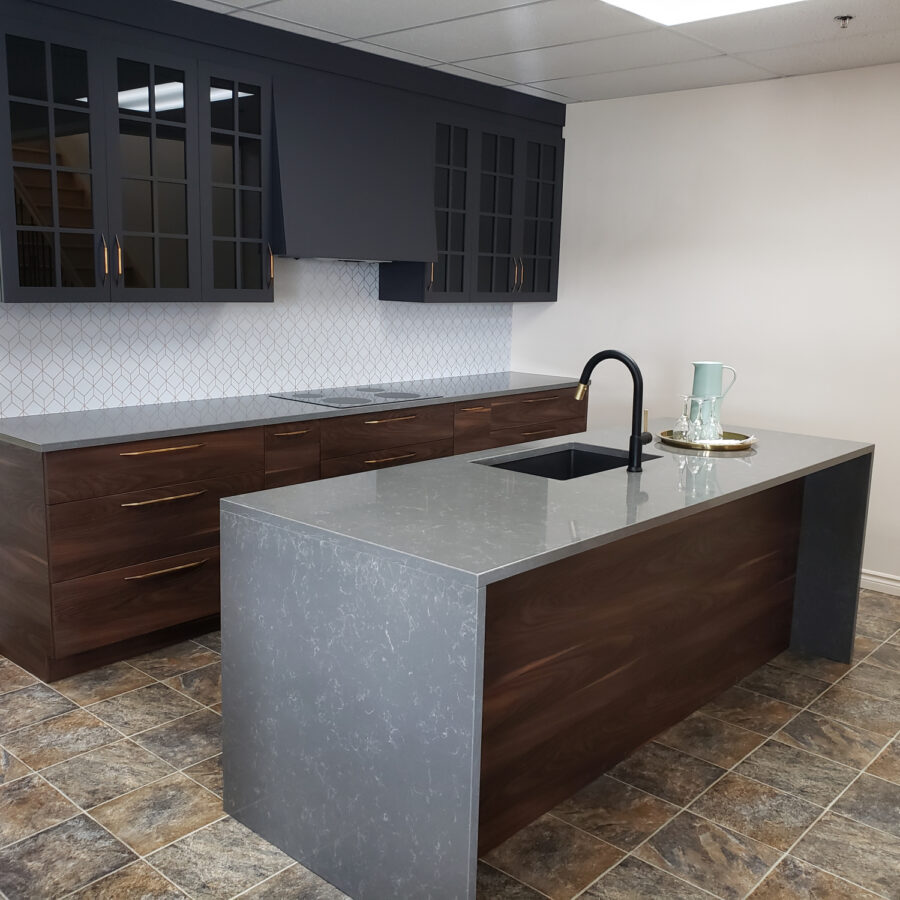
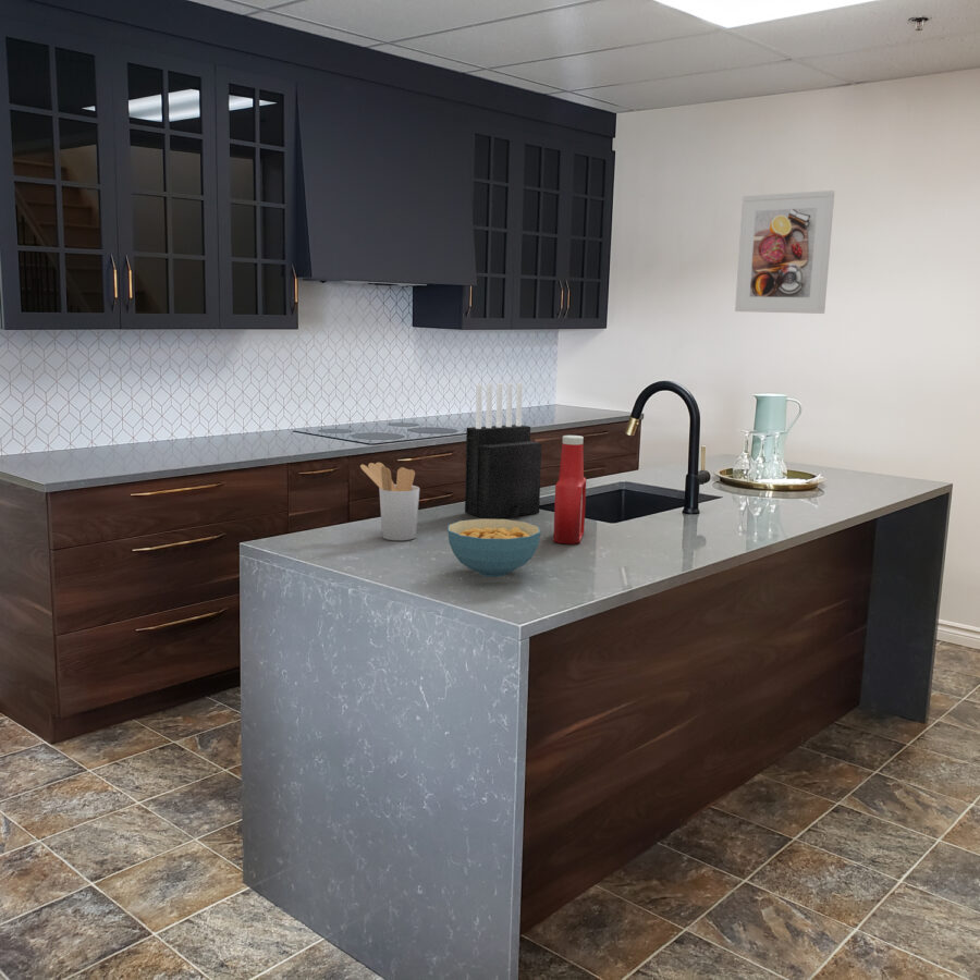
+ cereal bowl [446,518,541,578]
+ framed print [734,189,835,315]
+ soap bottle [552,434,587,546]
+ knife block [464,382,542,519]
+ utensil holder [359,462,420,541]
